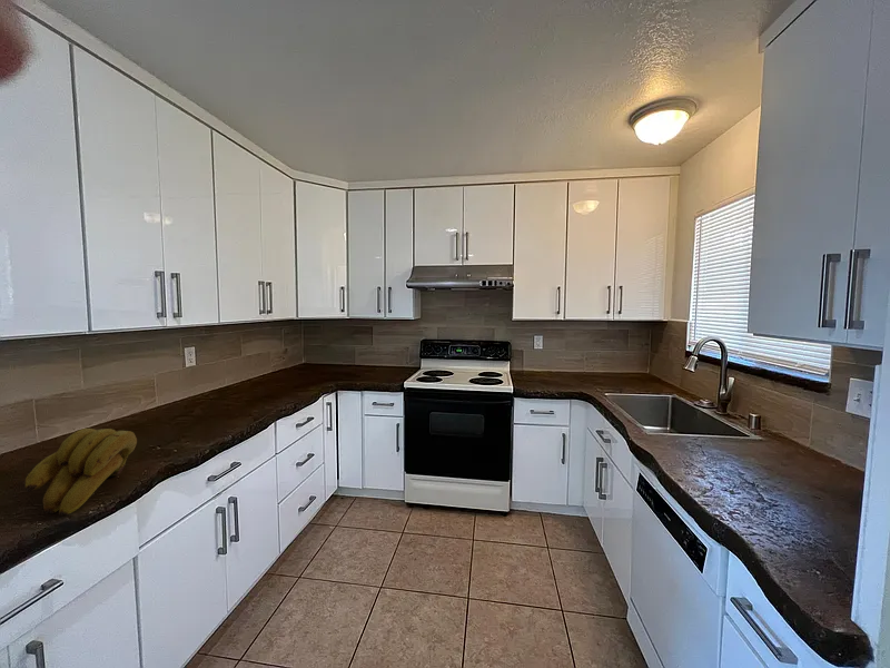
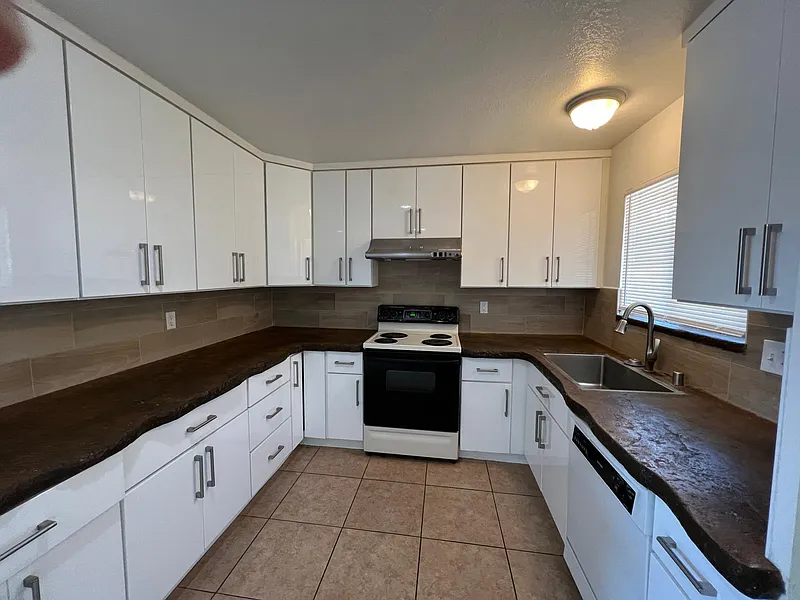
- banana bunch [24,428,138,515]
